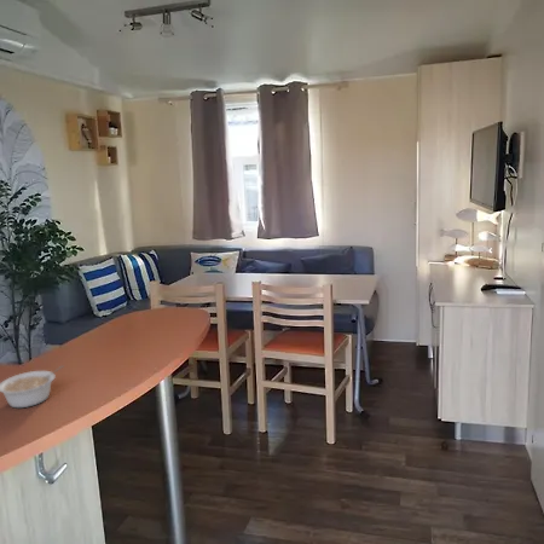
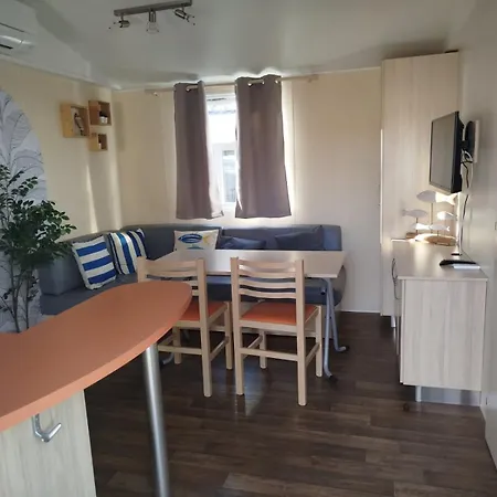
- legume [0,364,65,409]
